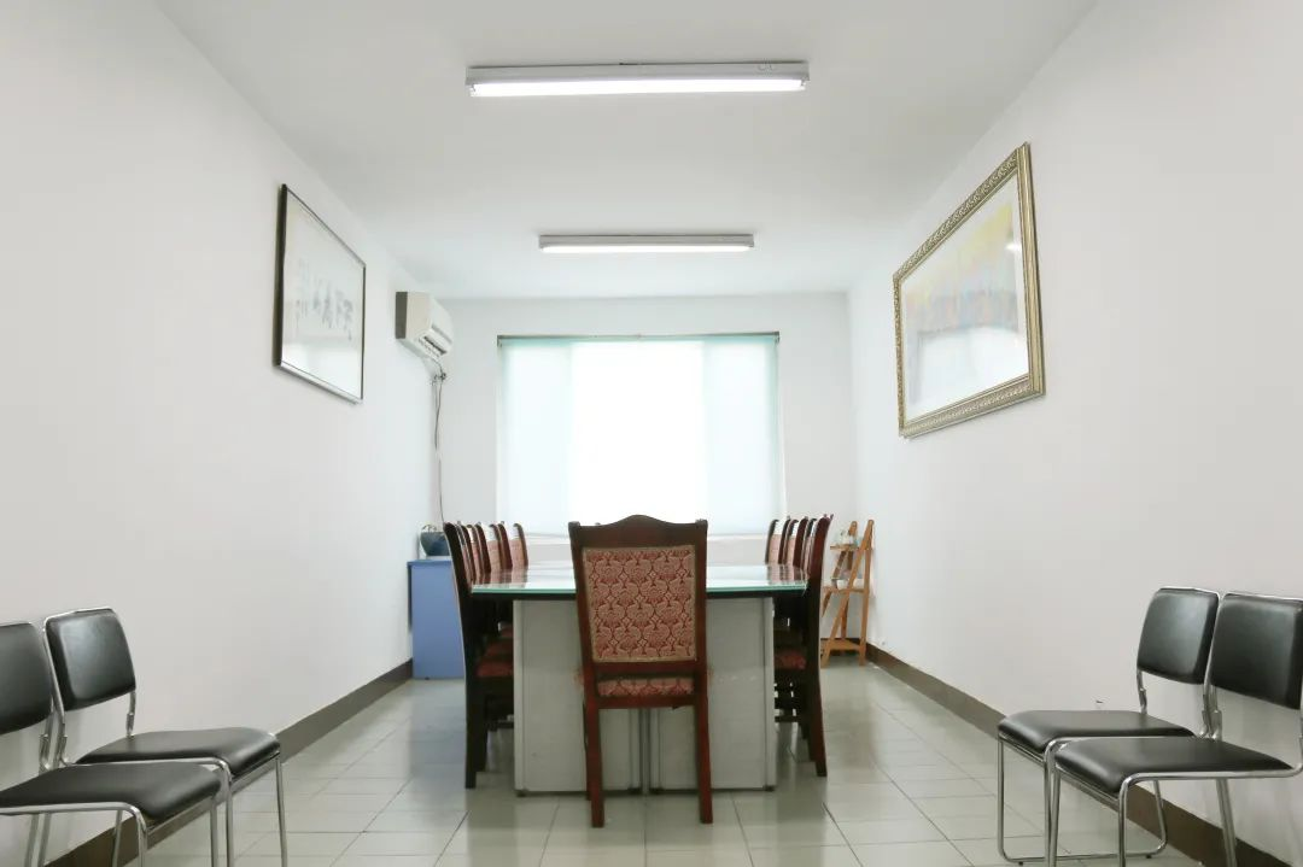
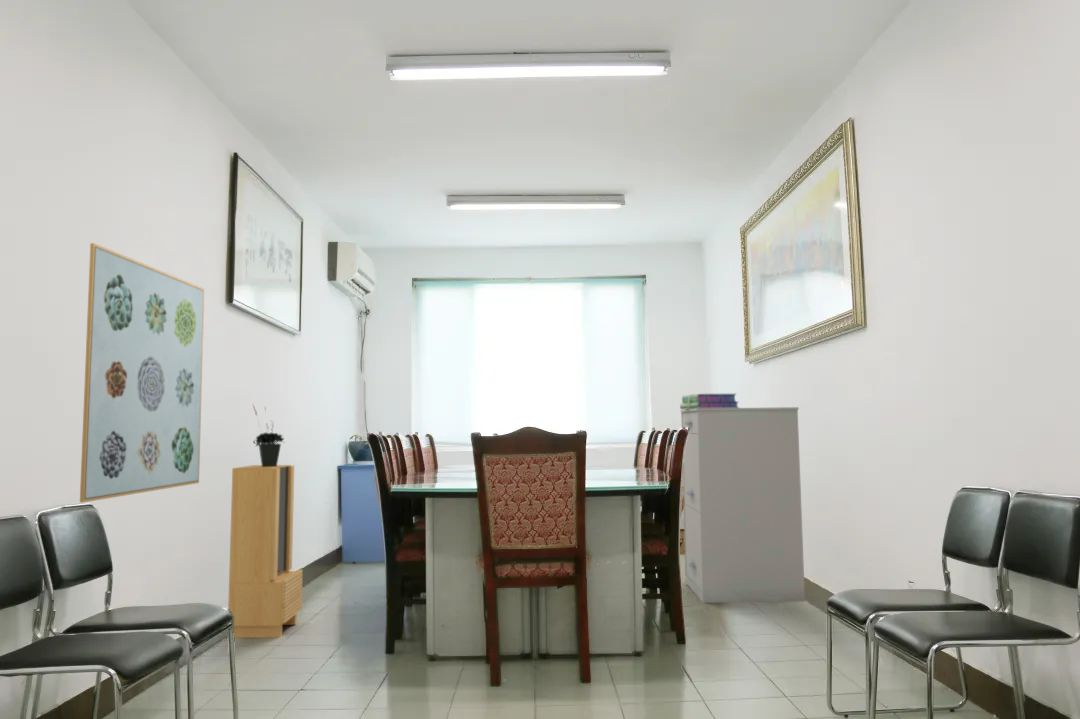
+ potted plant [252,404,285,467]
+ storage cabinet [227,464,304,639]
+ stack of books [679,393,740,410]
+ filing cabinet [679,406,806,604]
+ wall art [79,242,205,504]
